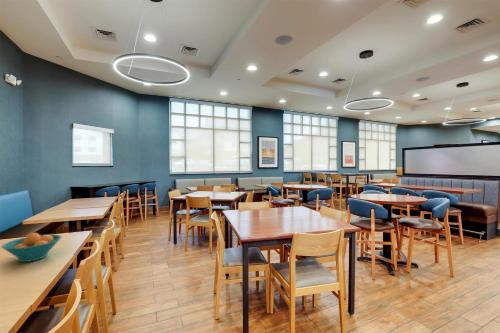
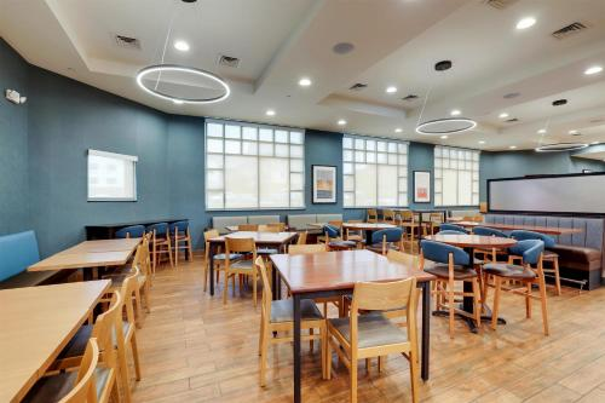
- fruit bowl [1,232,63,263]
